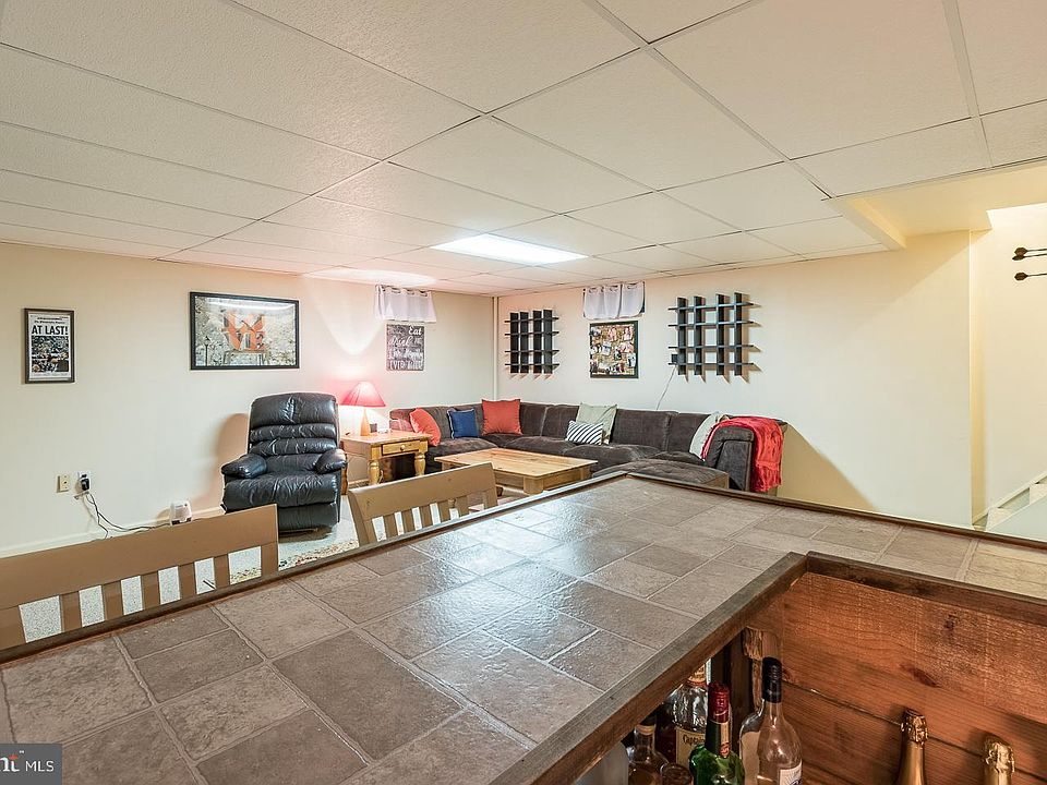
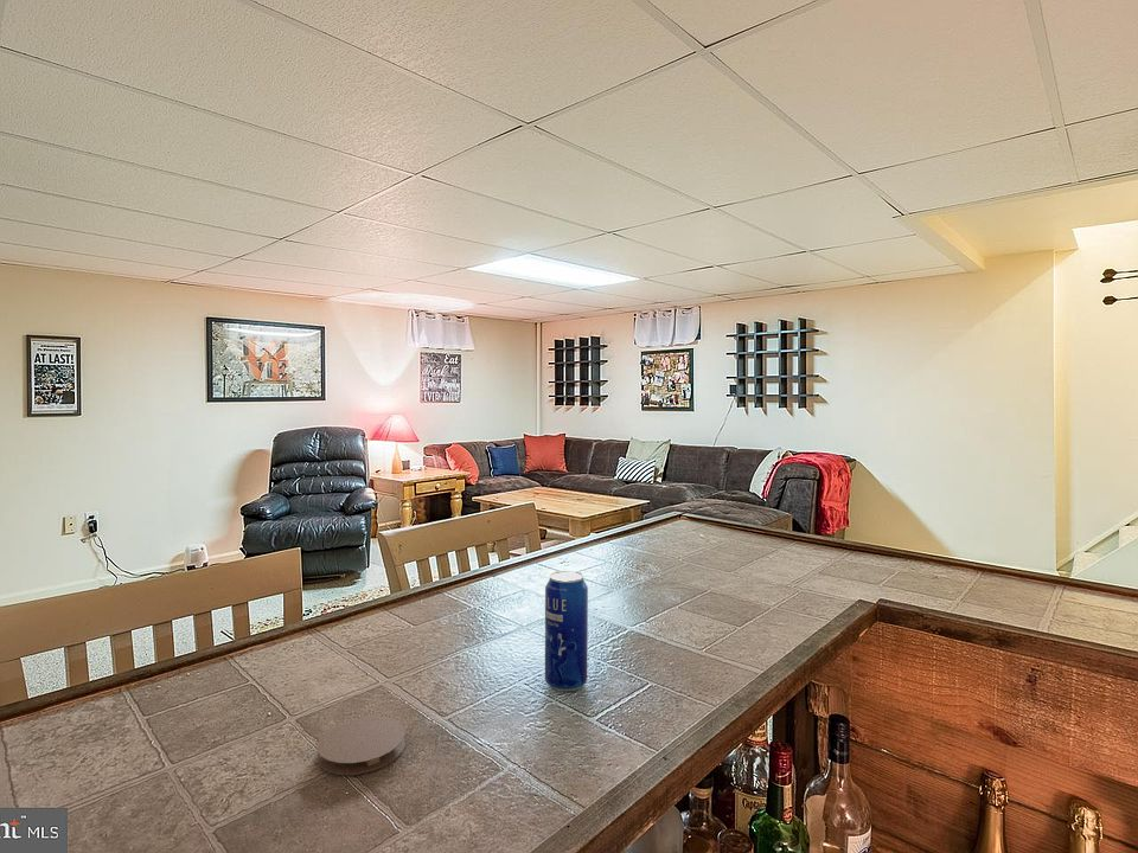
+ beverage can [544,570,589,692]
+ coaster [317,716,407,776]
